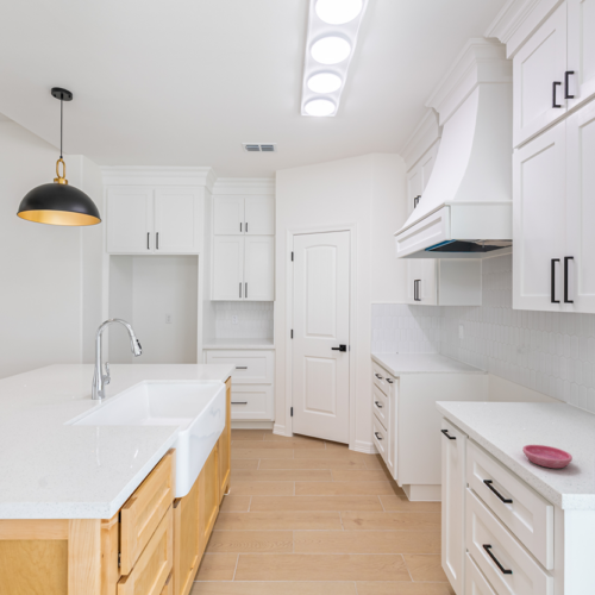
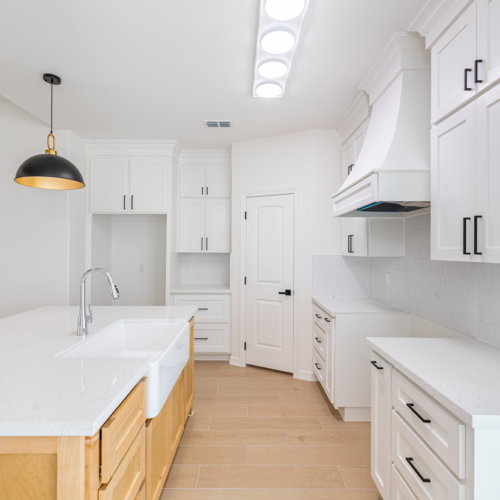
- saucer [521,444,574,469]
